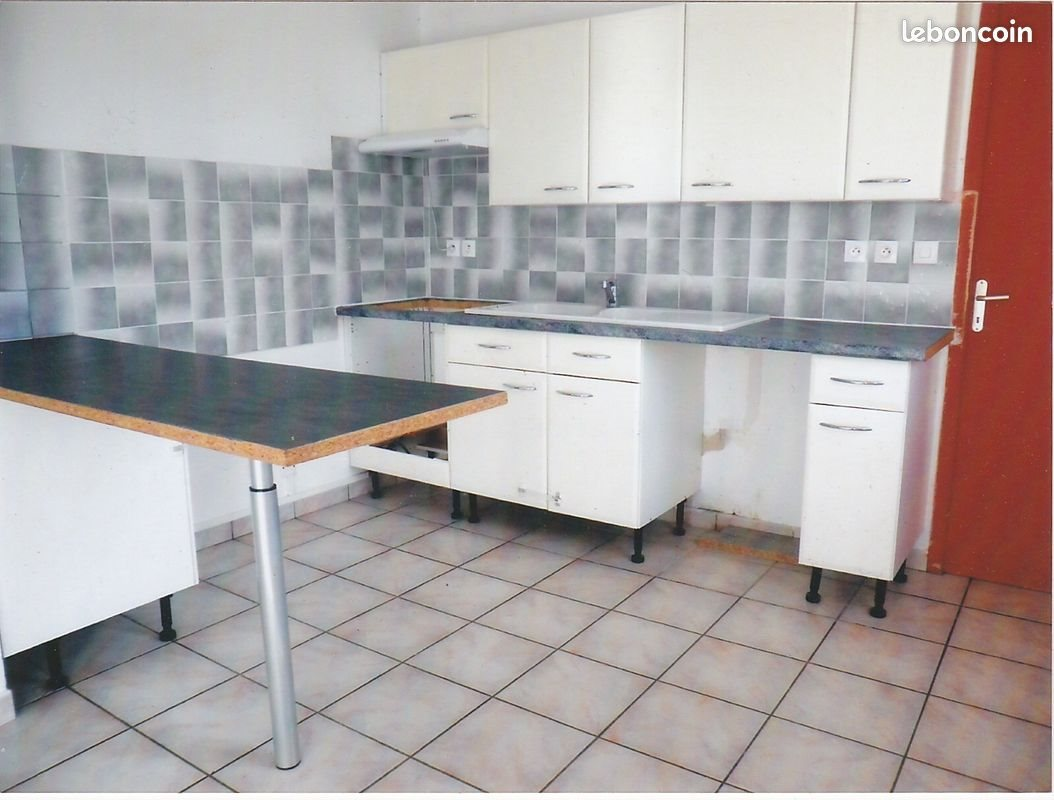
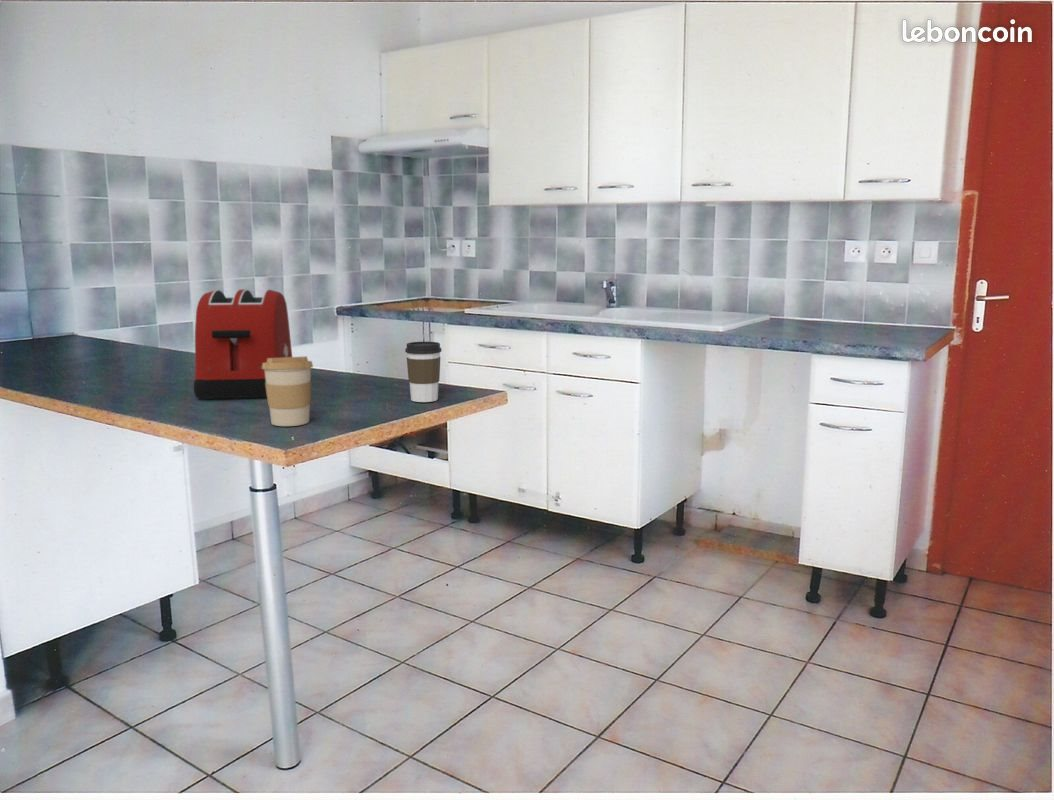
+ toaster [193,289,293,399]
+ coffee cup [404,341,443,403]
+ coffee cup [262,355,314,427]
